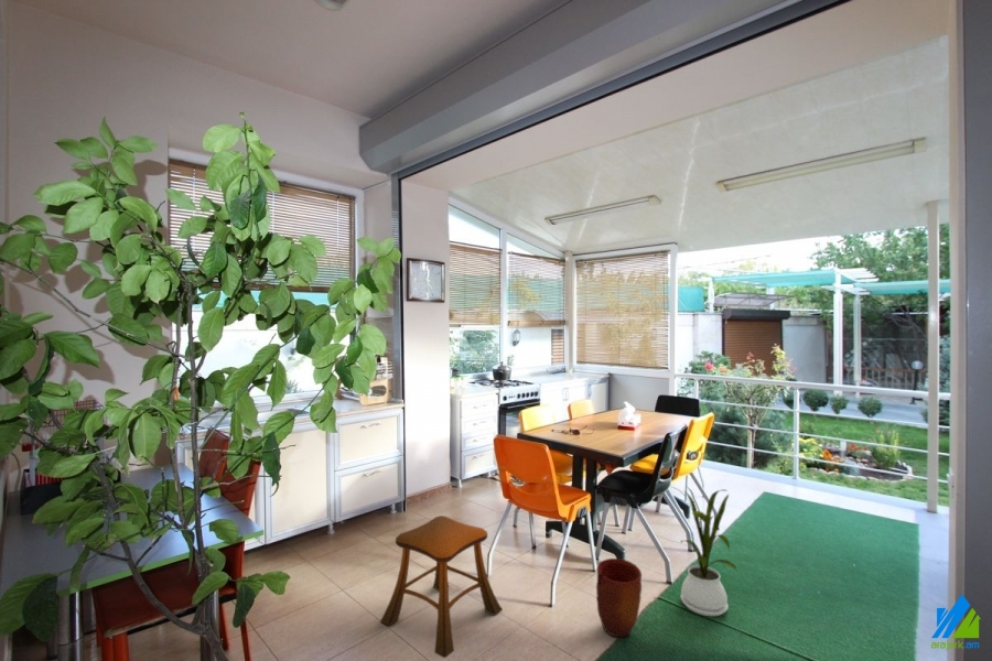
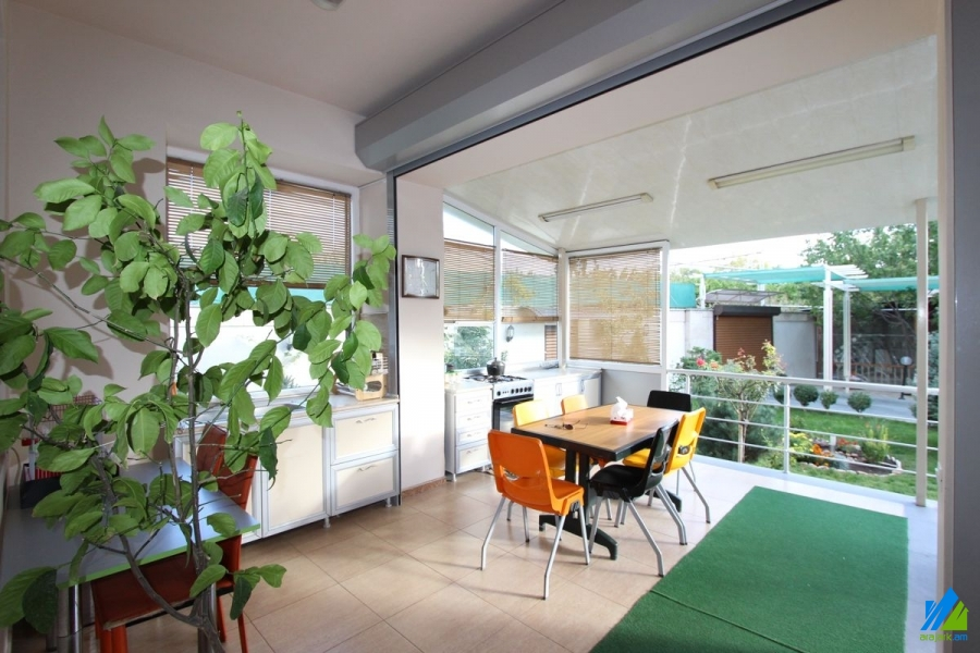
- stool [379,514,503,659]
- vase [595,557,643,638]
- house plant [669,484,738,617]
